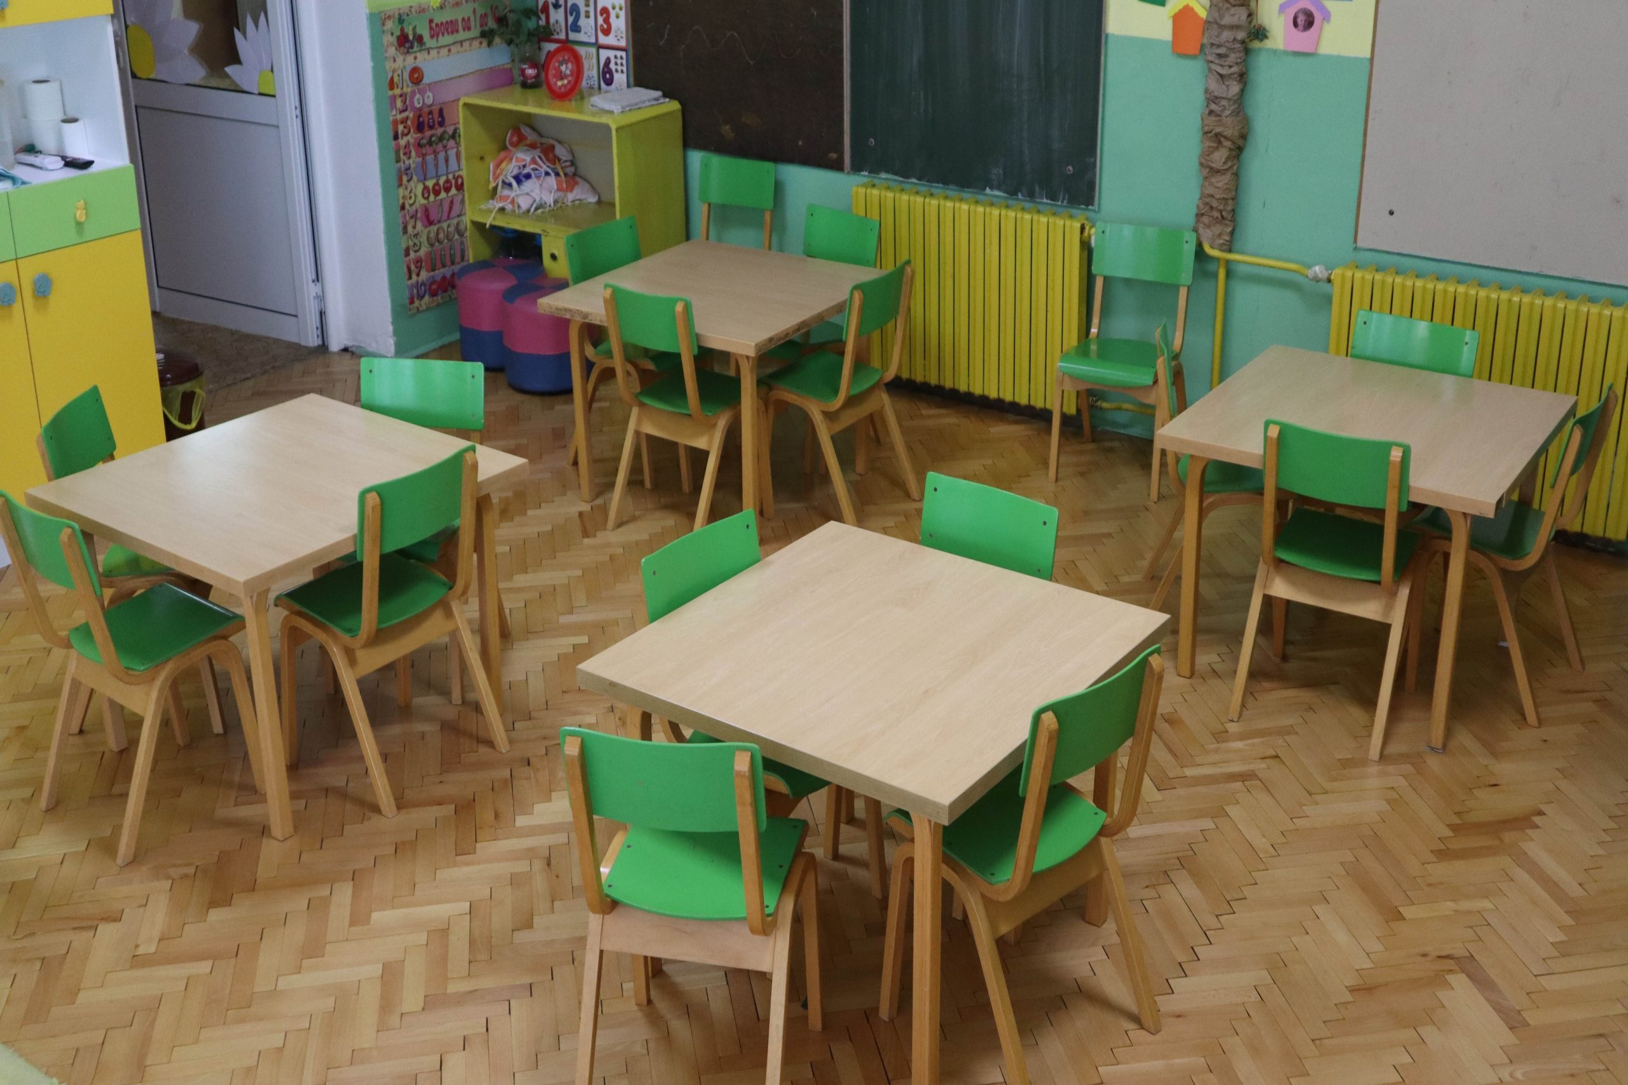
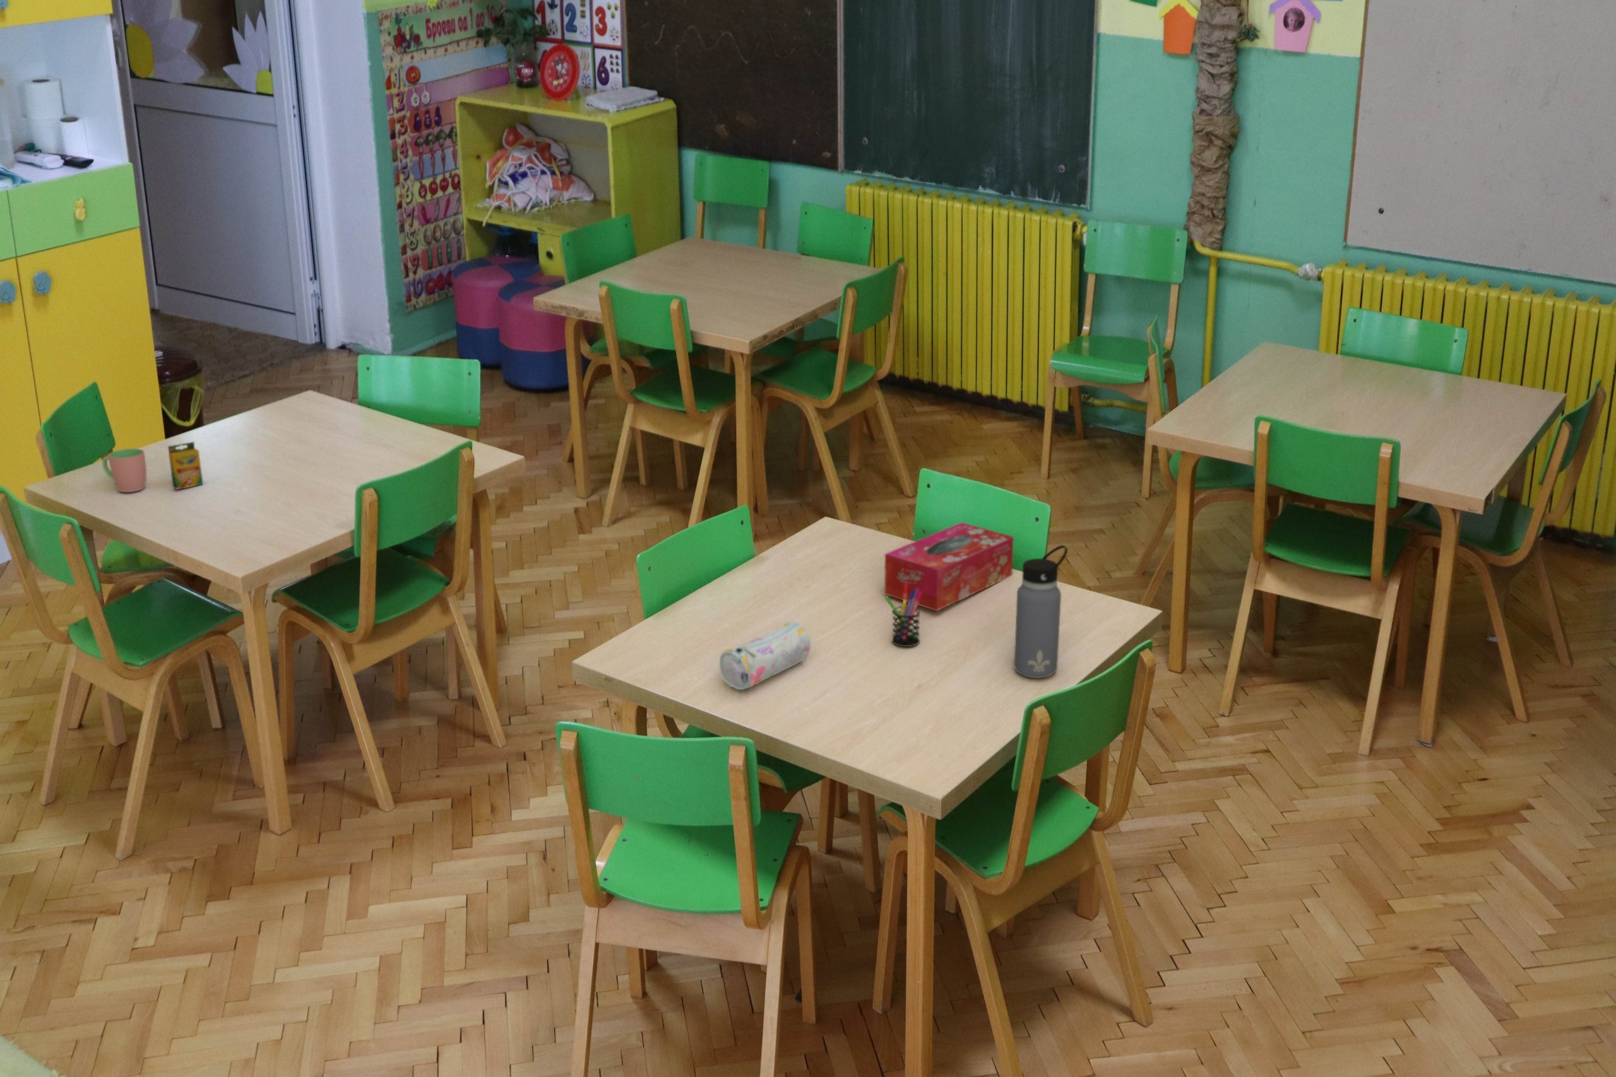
+ water bottle [1014,545,1069,679]
+ pen holder [885,583,922,648]
+ pencil case [719,621,812,690]
+ crayon box [167,441,204,490]
+ cup [102,448,147,493]
+ tissue box [884,522,1015,612]
